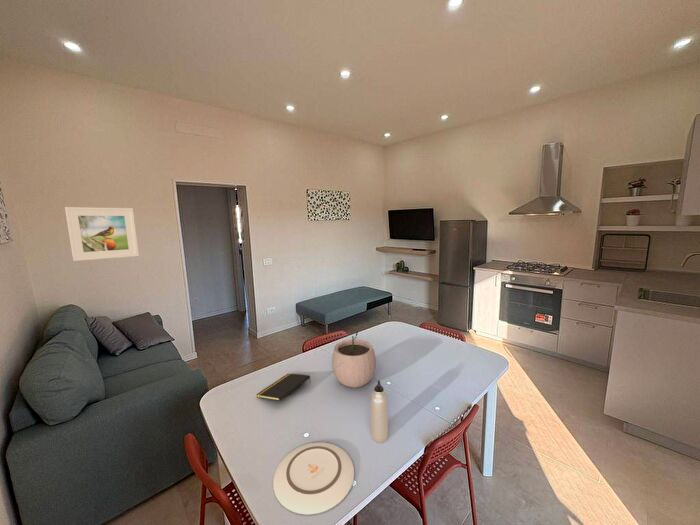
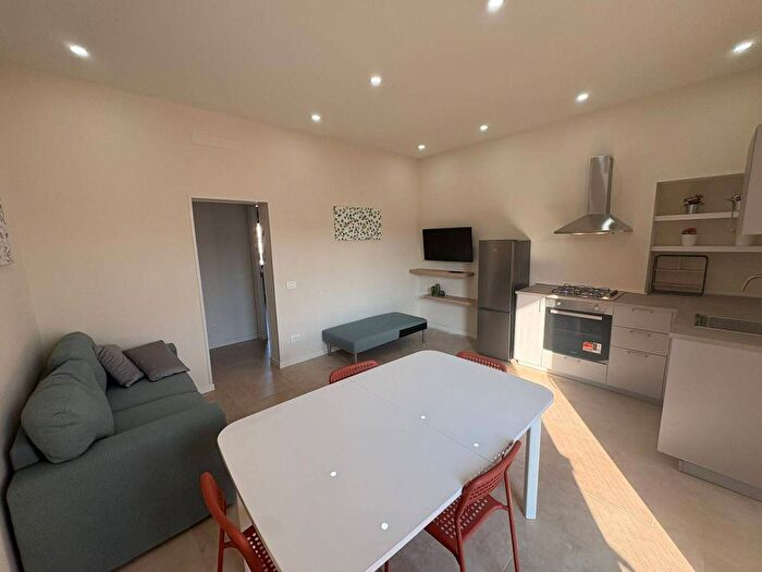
- water bottle [369,379,389,444]
- plate [272,441,355,515]
- notepad [256,373,312,402]
- plant pot [331,330,377,389]
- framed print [64,206,140,262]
